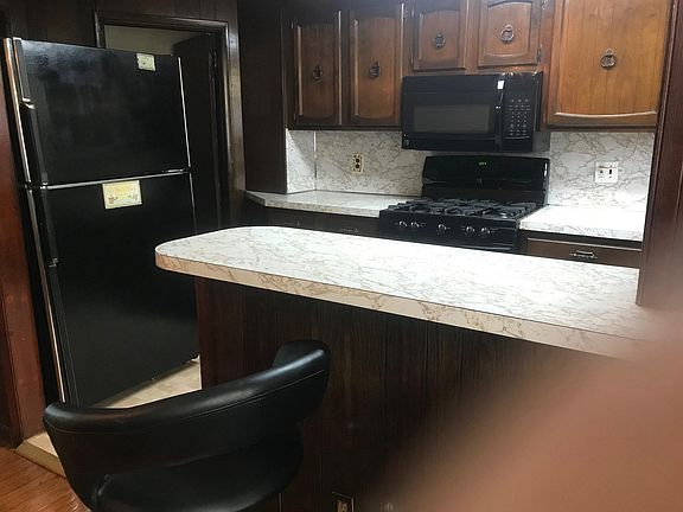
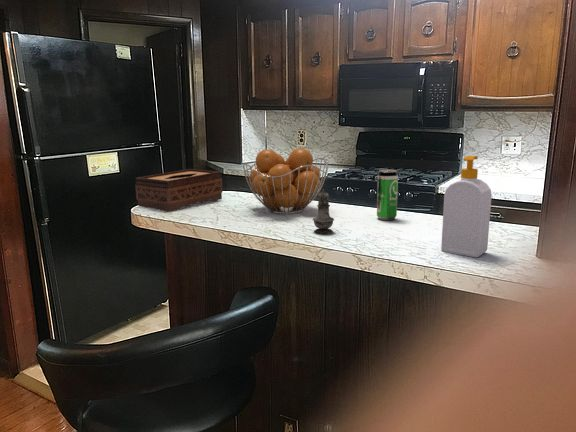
+ salt shaker [312,188,335,235]
+ tissue box [134,168,223,213]
+ fruit basket [242,147,329,215]
+ soap bottle [440,155,493,259]
+ beverage can [376,168,399,221]
